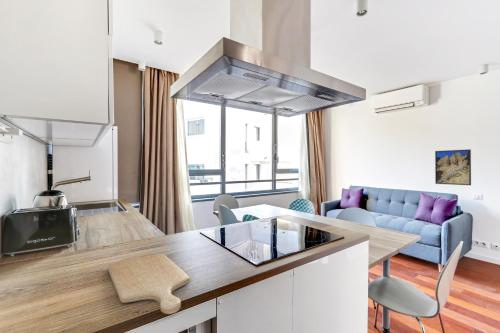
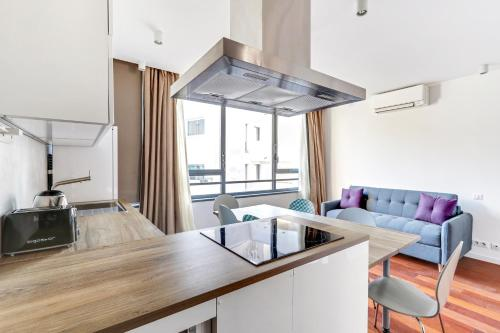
- chopping board [107,252,191,315]
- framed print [434,148,472,186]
